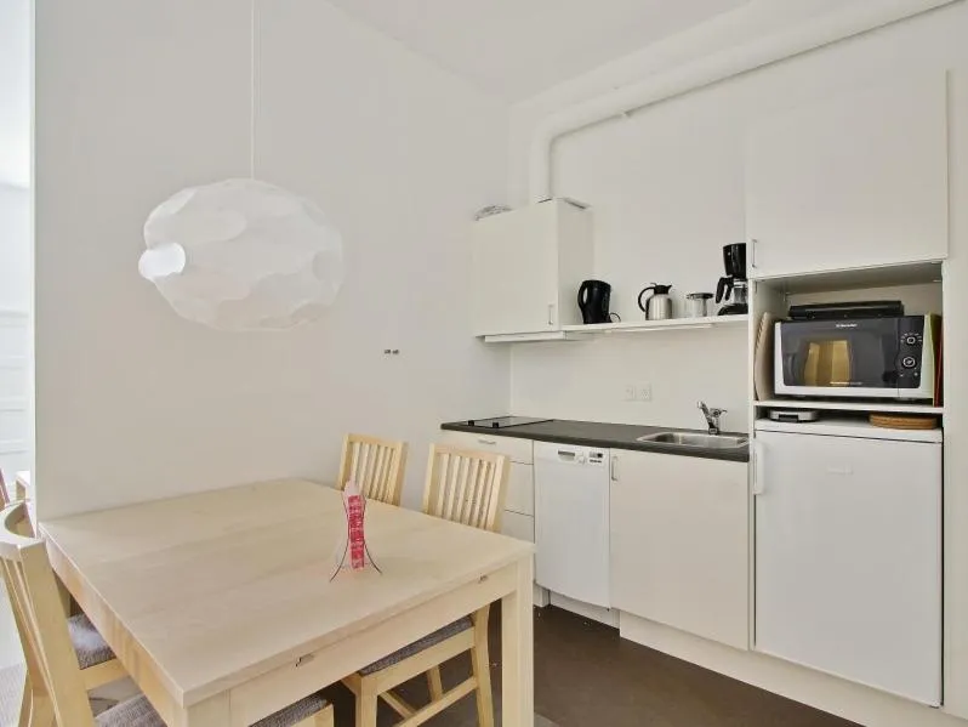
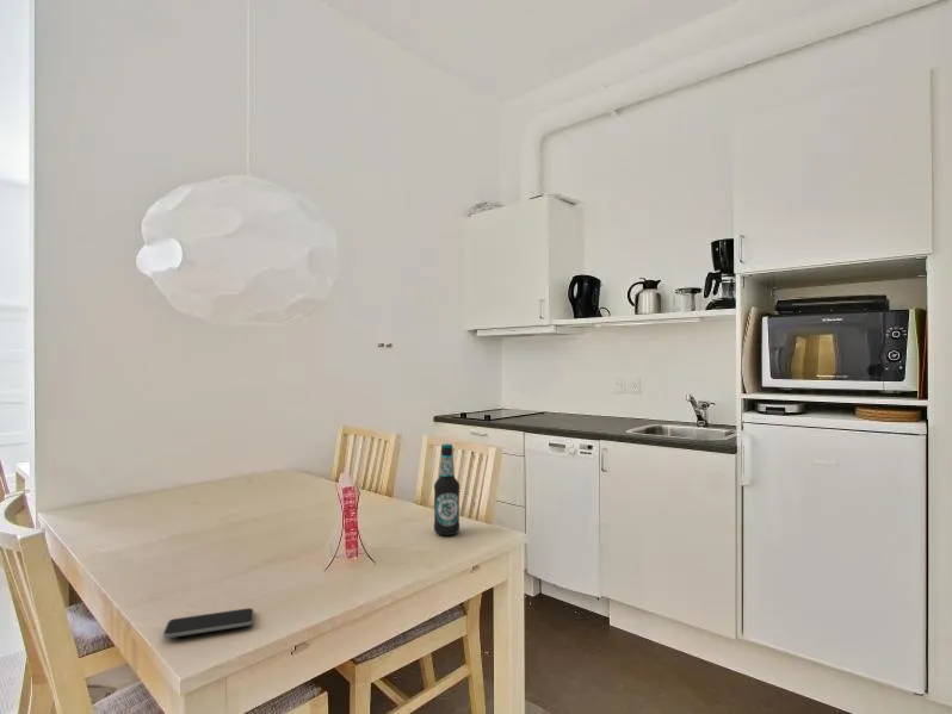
+ smartphone [162,607,255,639]
+ bottle [433,442,460,536]
